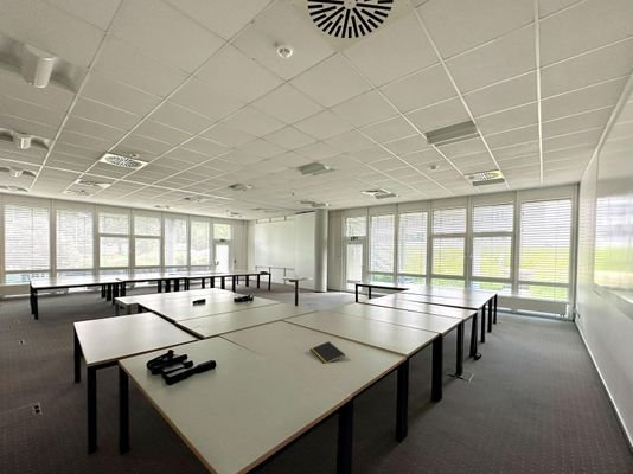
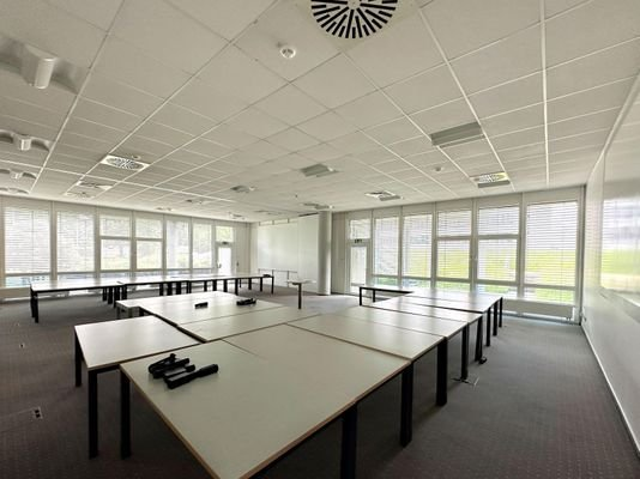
- notepad [309,341,346,365]
